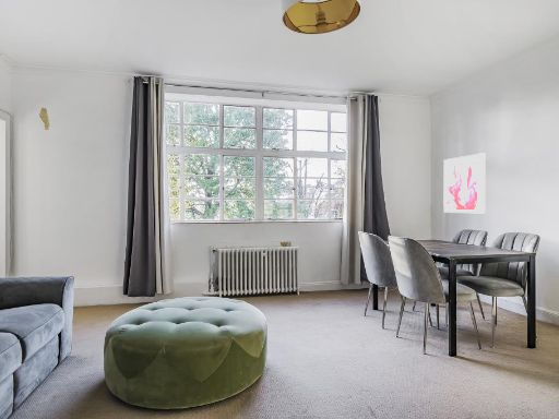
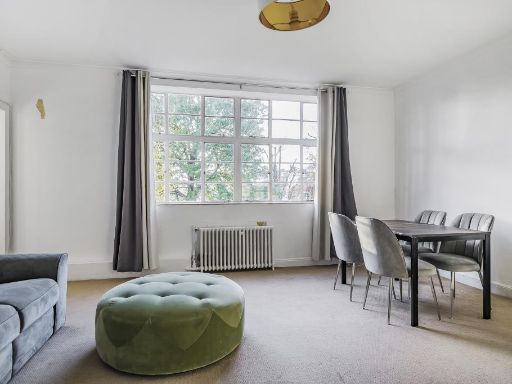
- wall art [442,152,486,214]
